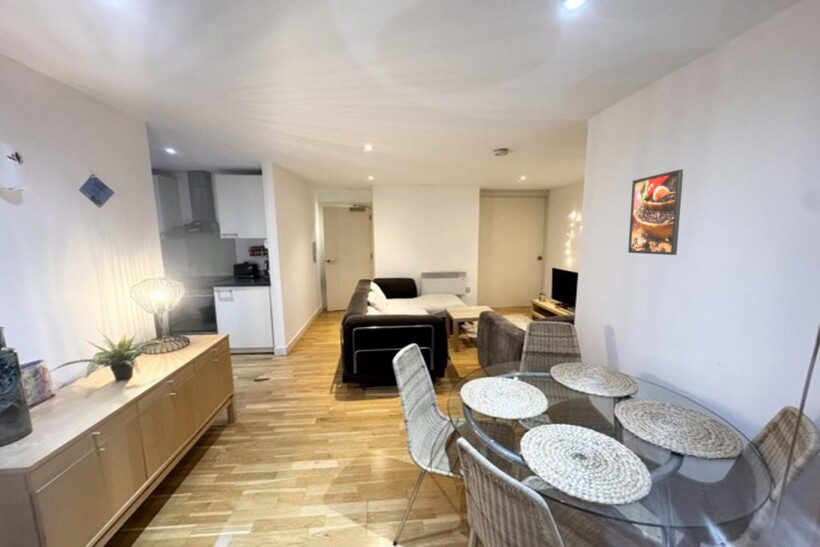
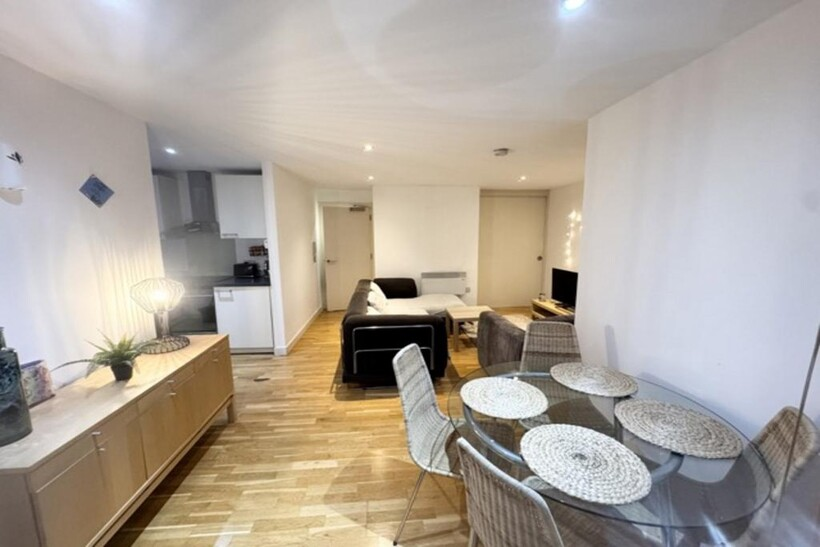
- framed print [627,168,684,256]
